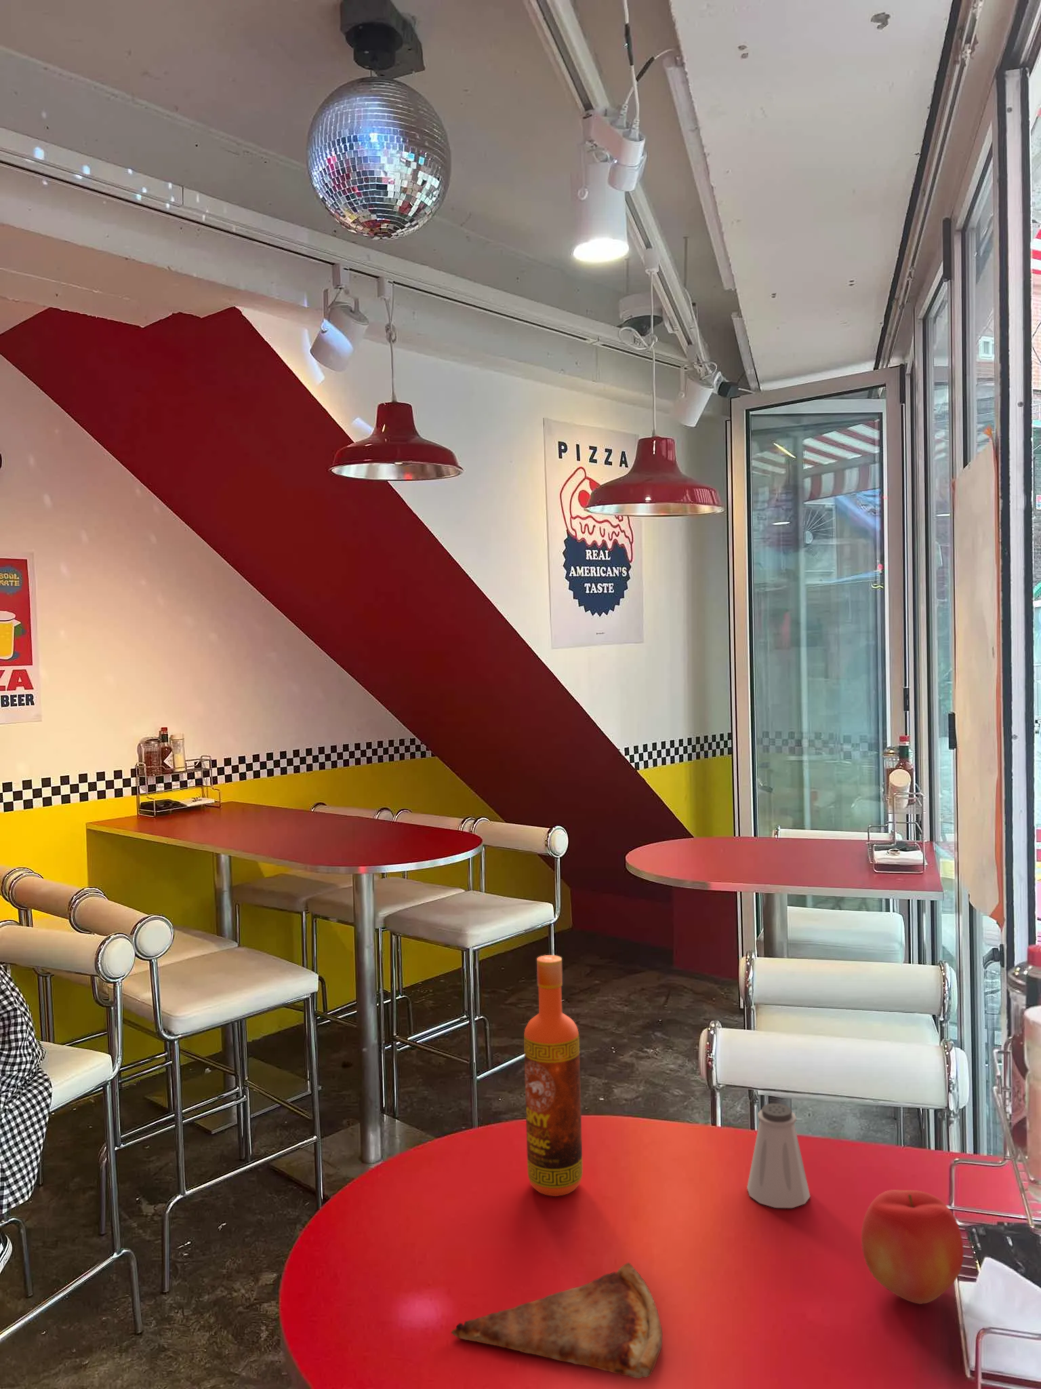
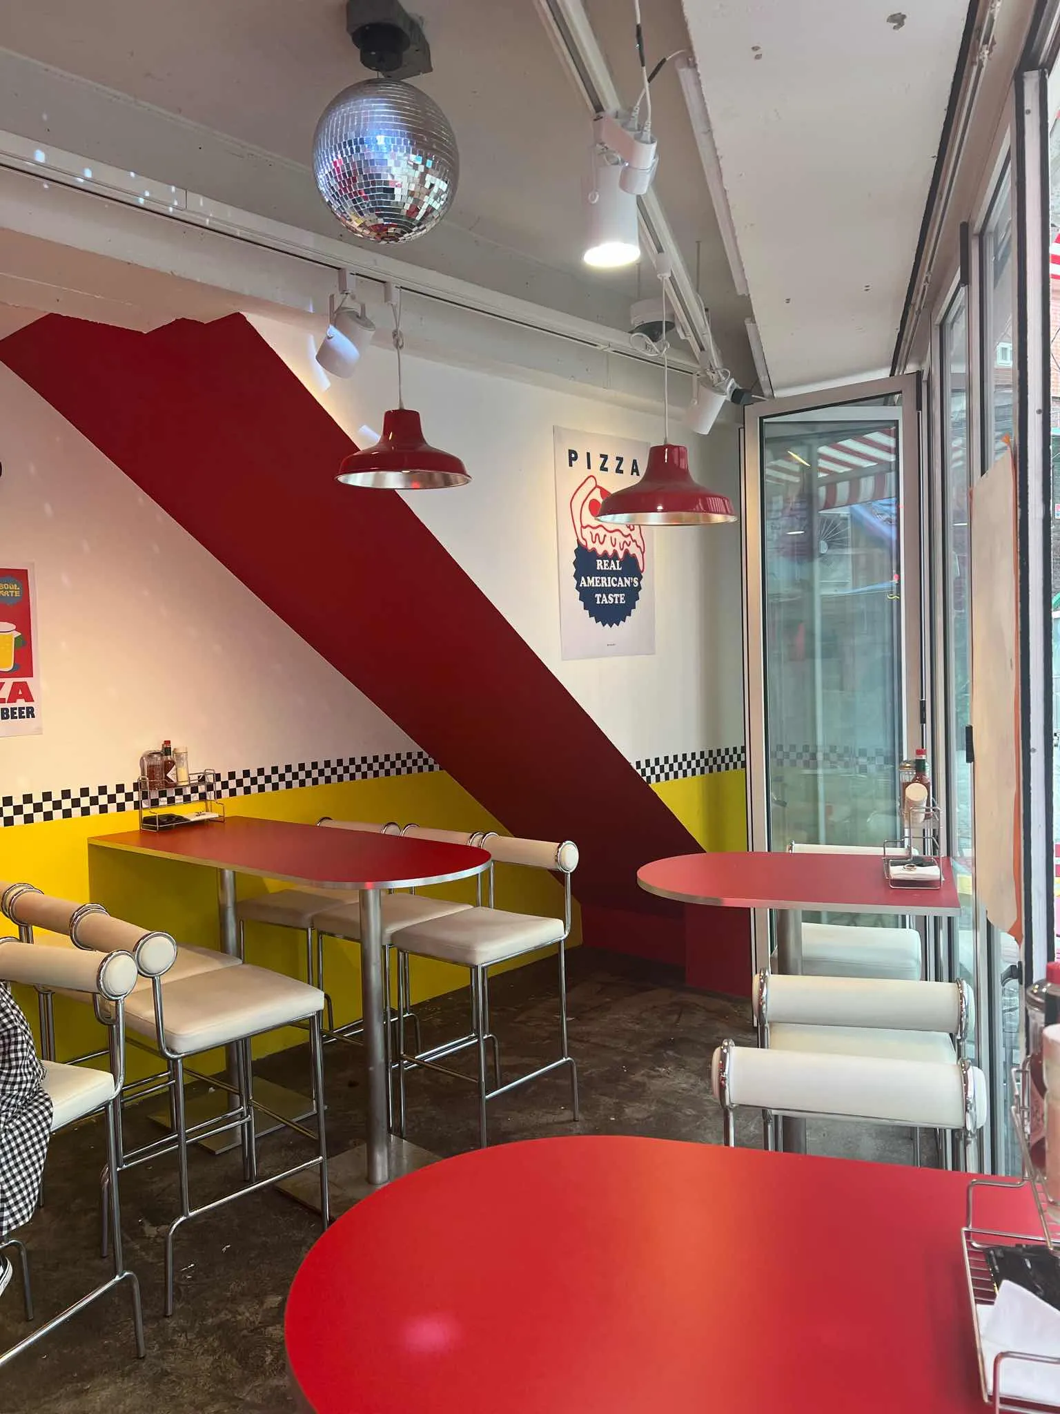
- hot sauce [523,955,583,1198]
- apple [861,1189,964,1305]
- saltshaker [746,1102,810,1209]
- pizza slice [451,1261,663,1379]
